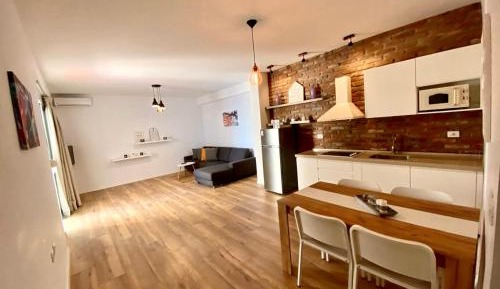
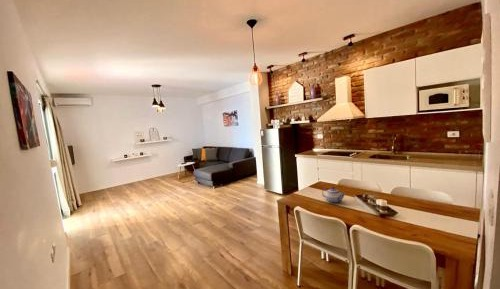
+ teapot [321,186,346,204]
